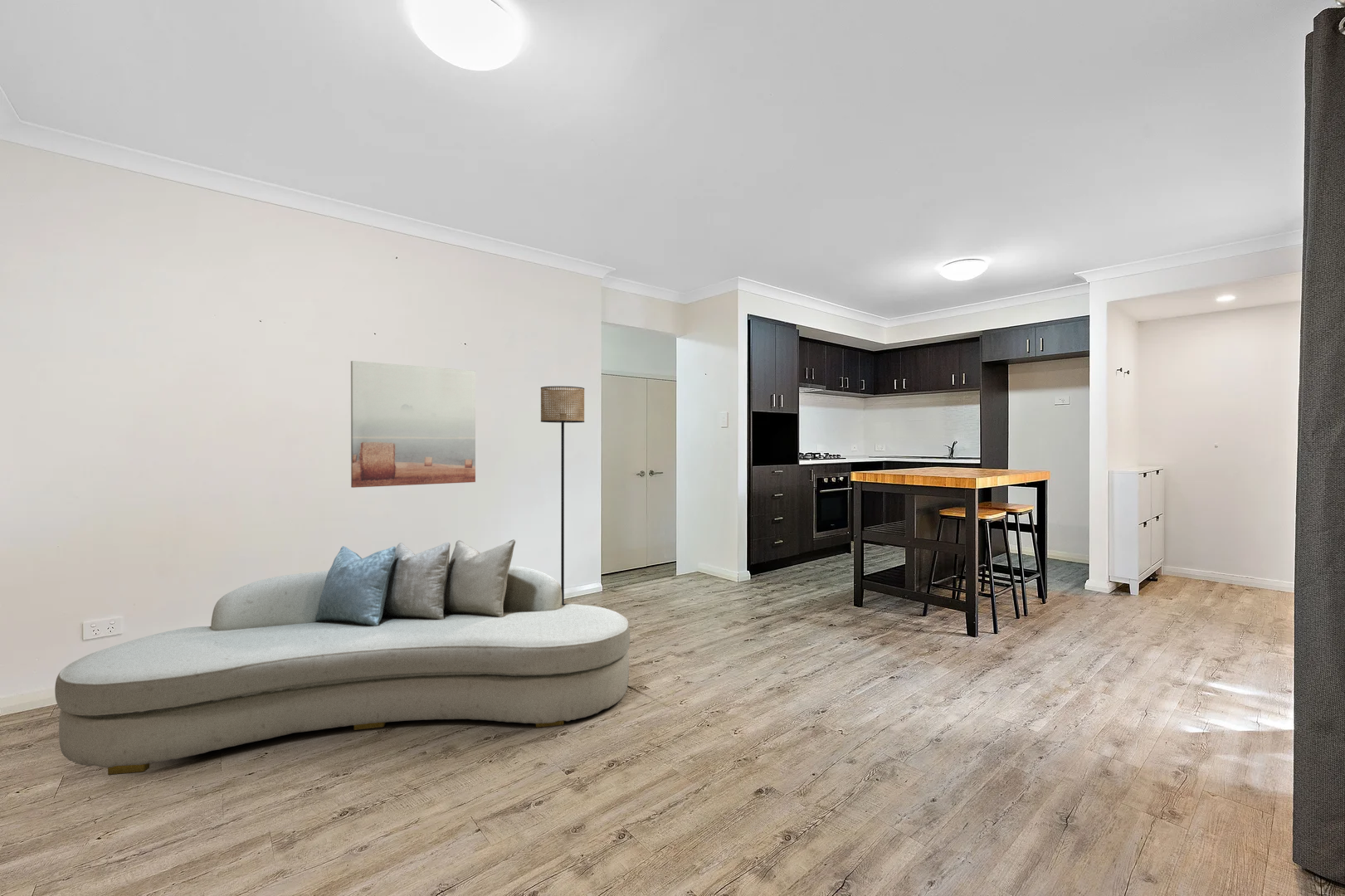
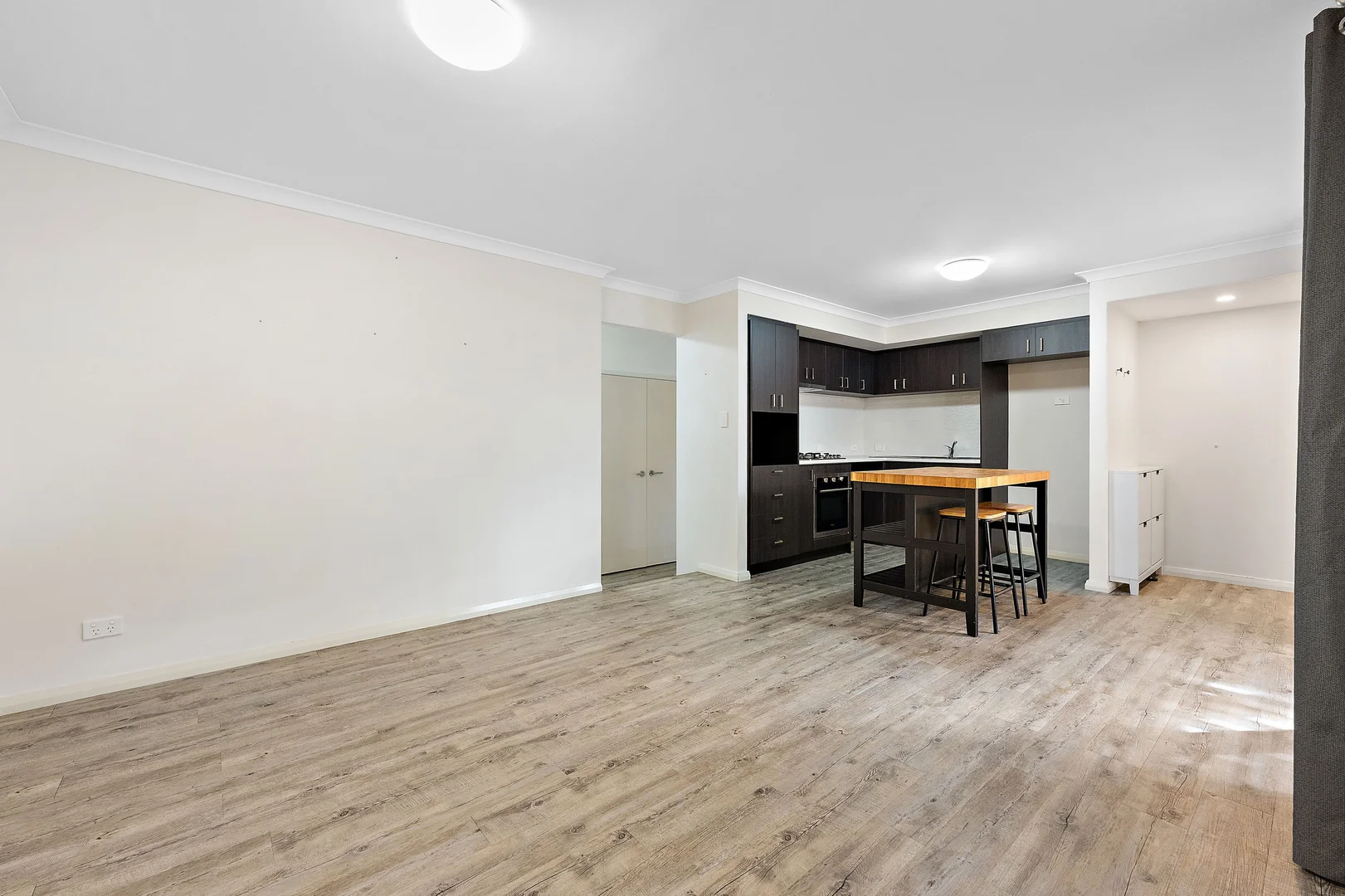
- wall art [350,360,476,489]
- floor lamp [540,385,585,606]
- sofa [54,538,631,776]
